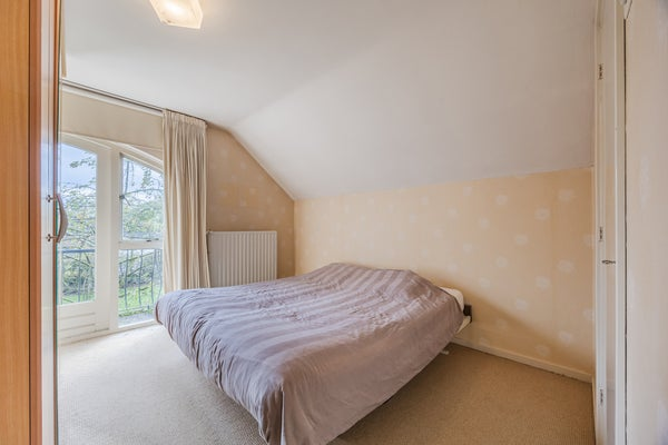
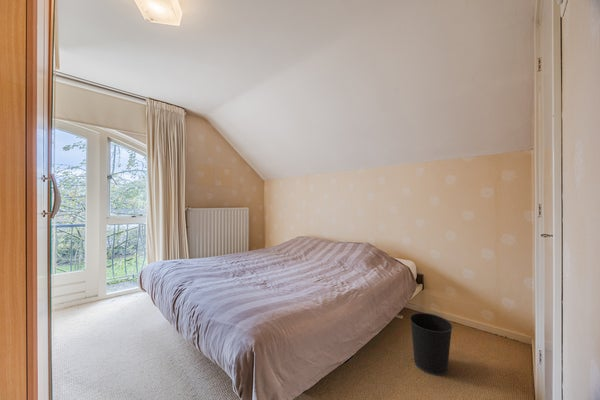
+ wastebasket [409,312,454,377]
